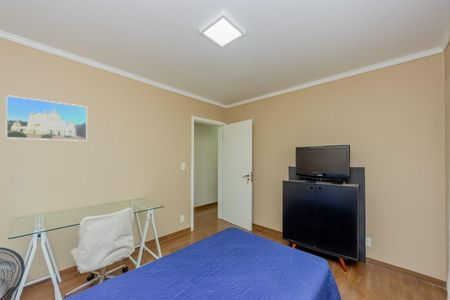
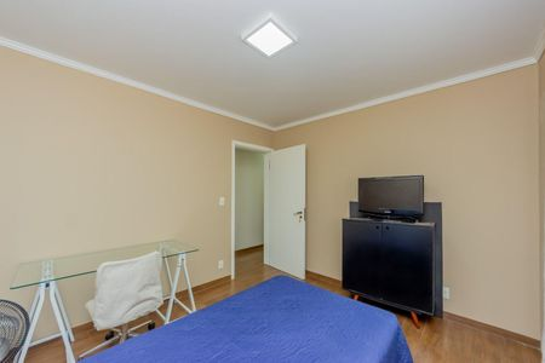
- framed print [5,94,88,142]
